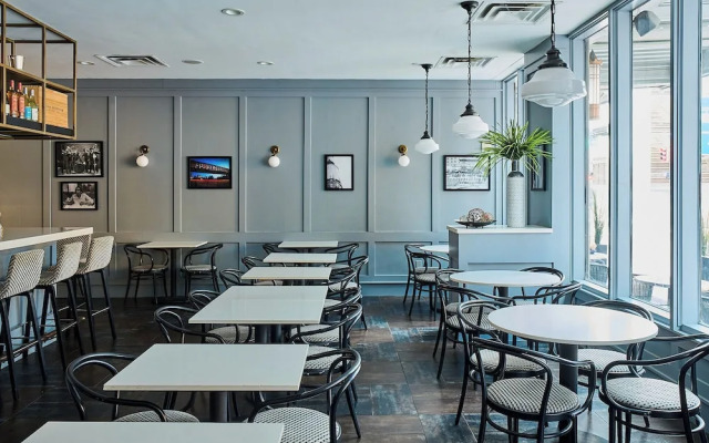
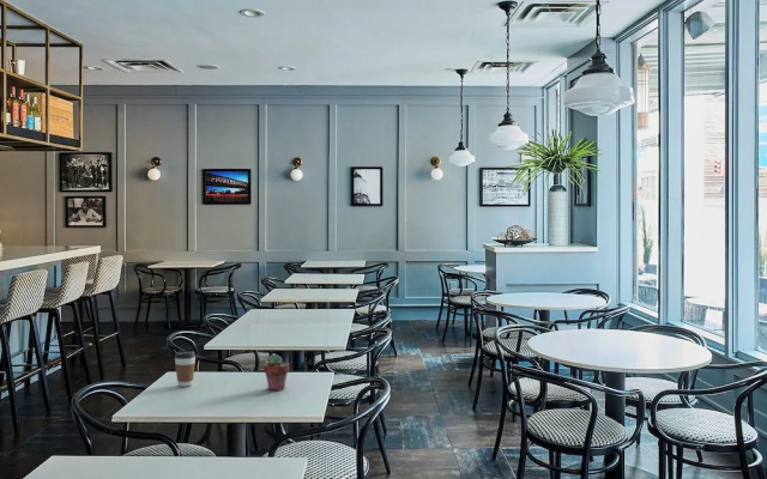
+ coffee cup [174,350,197,388]
+ potted succulent [262,353,290,392]
